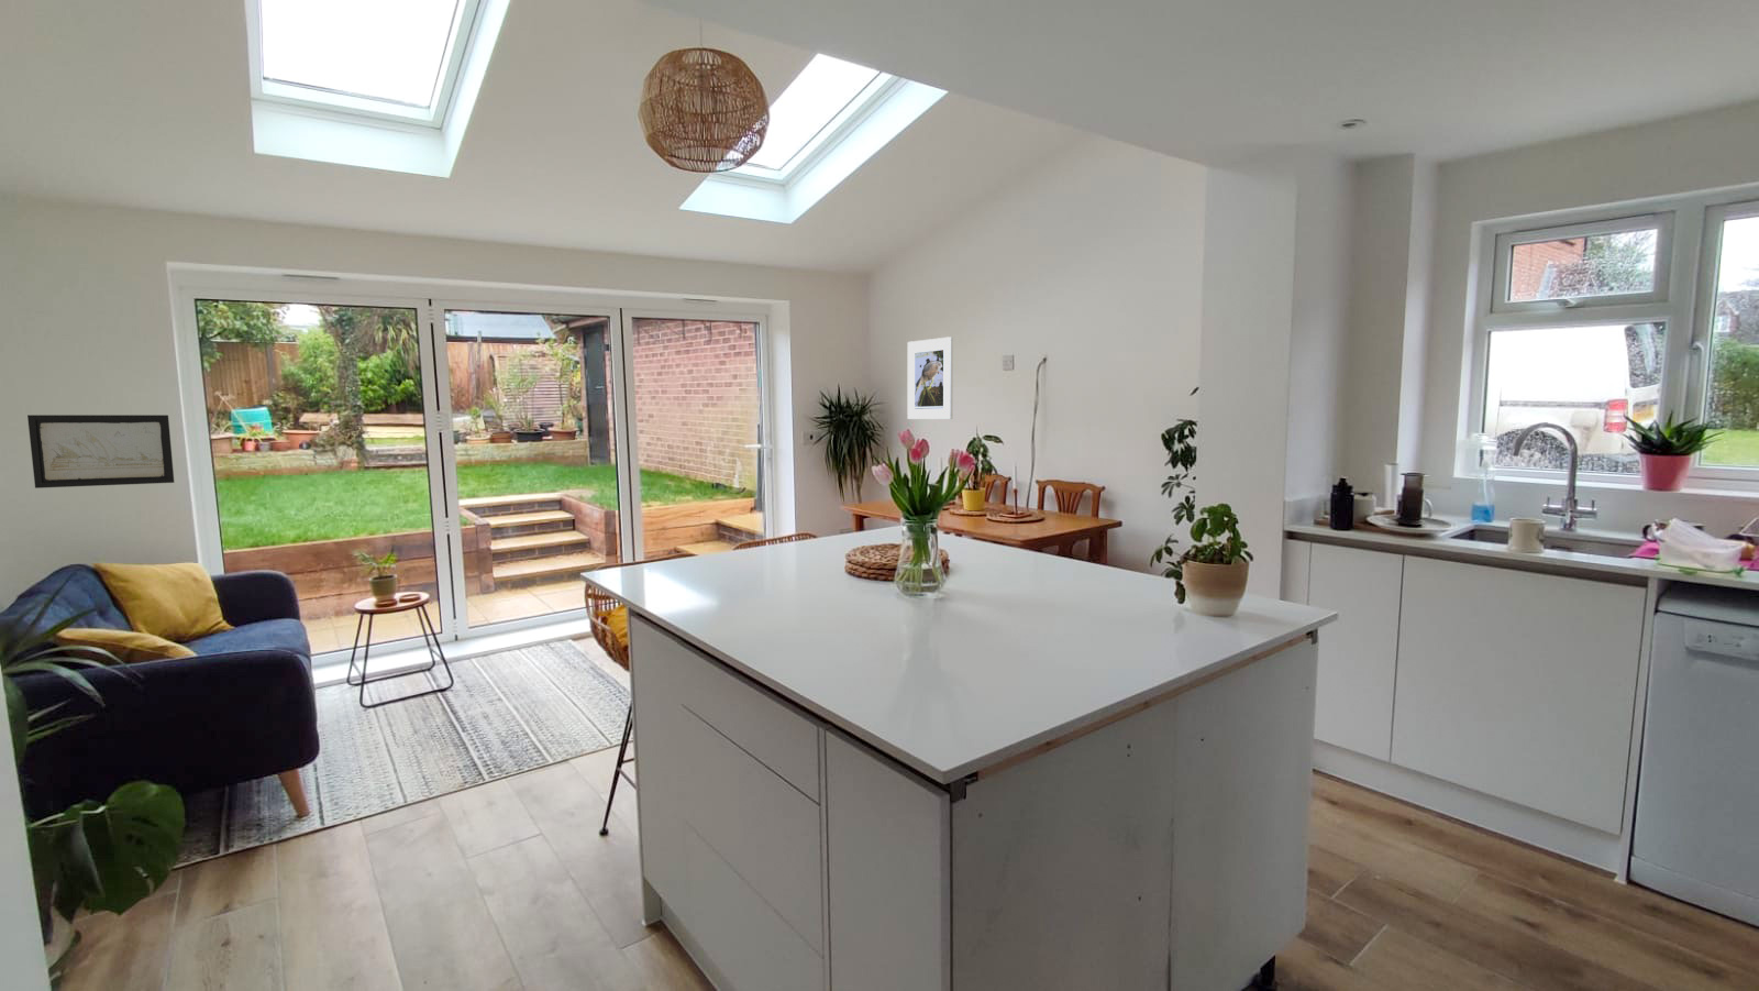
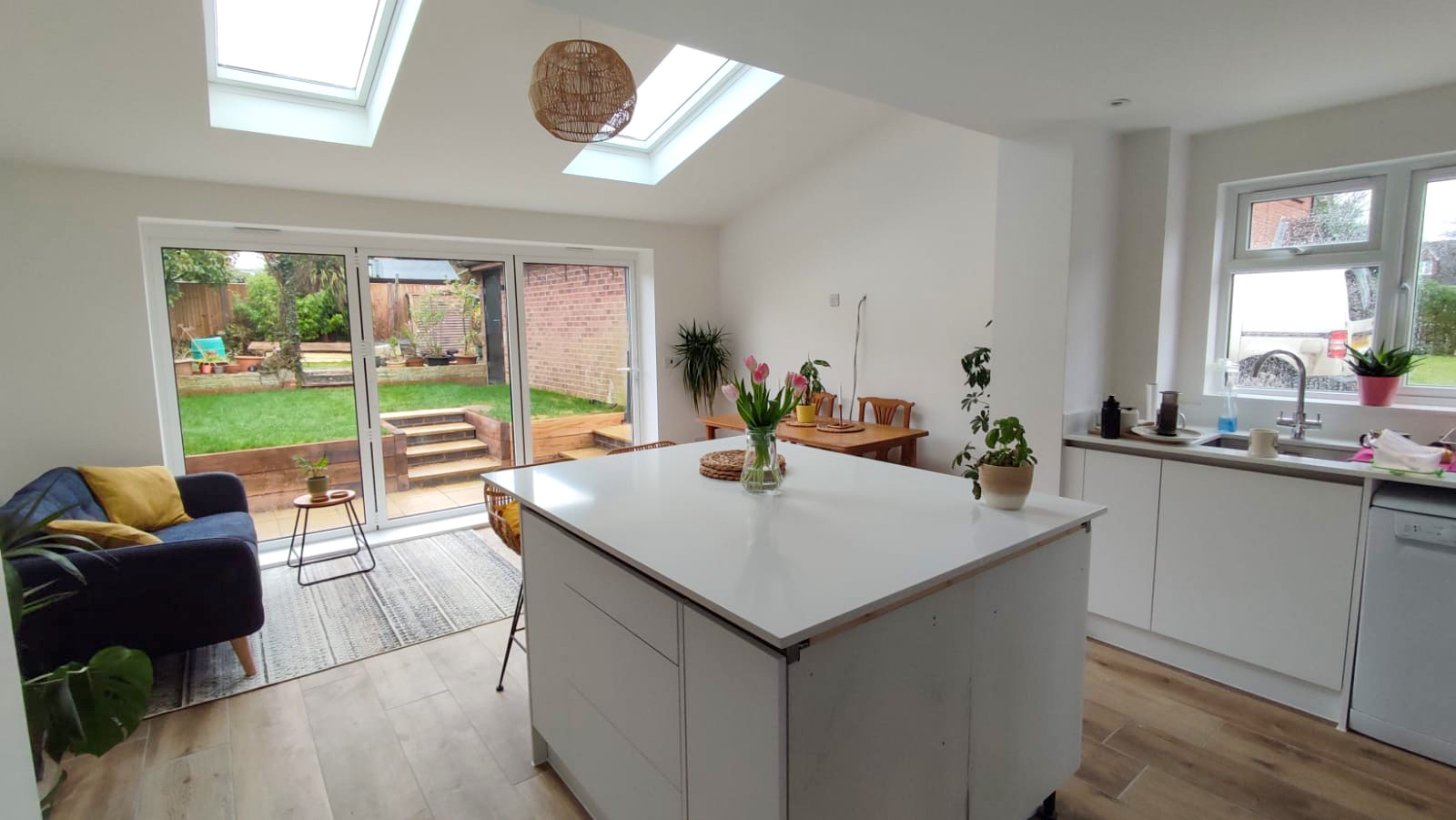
- wall art [27,413,175,489]
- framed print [907,336,954,421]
